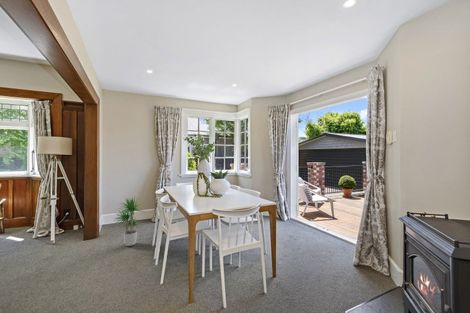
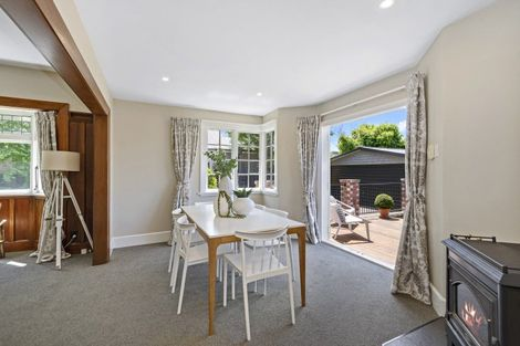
- potted plant [113,196,146,247]
